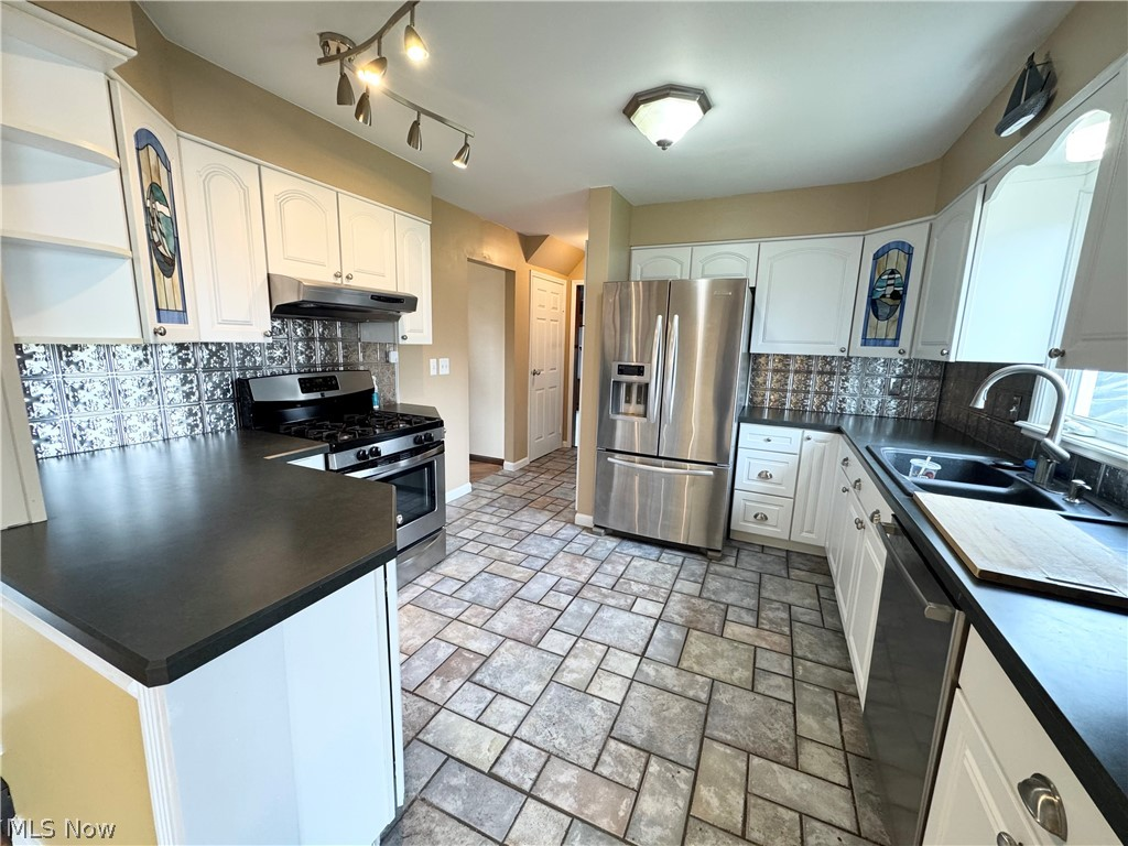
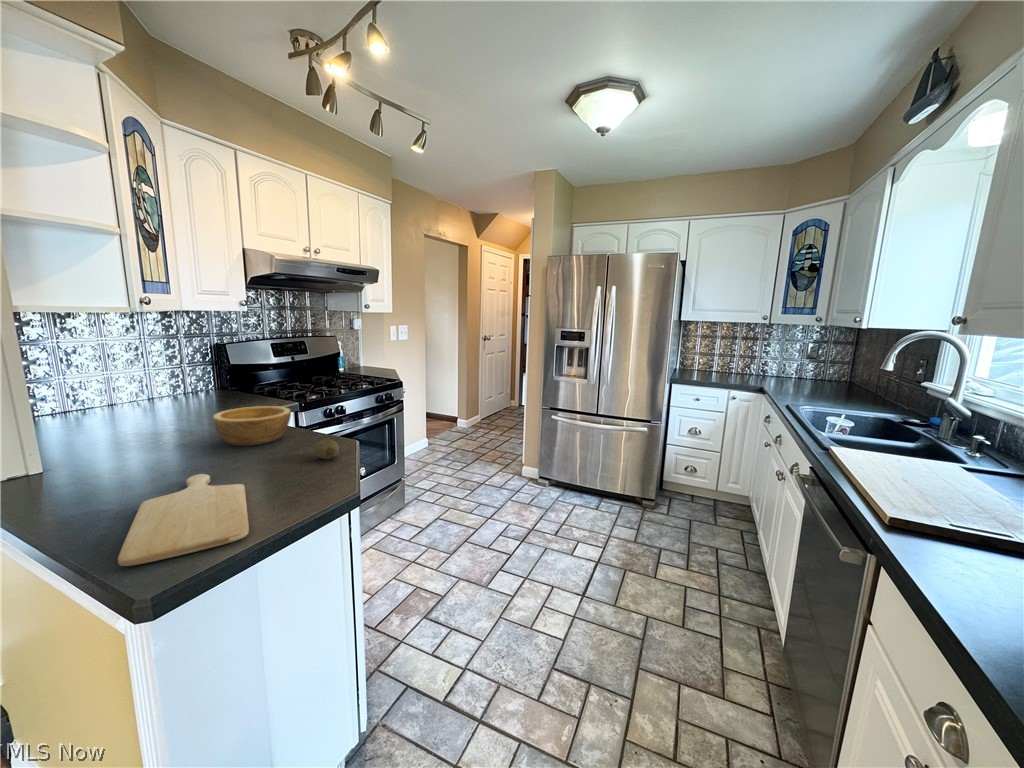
+ bowl [212,405,292,447]
+ fruit [314,438,340,460]
+ chopping board [117,473,250,567]
